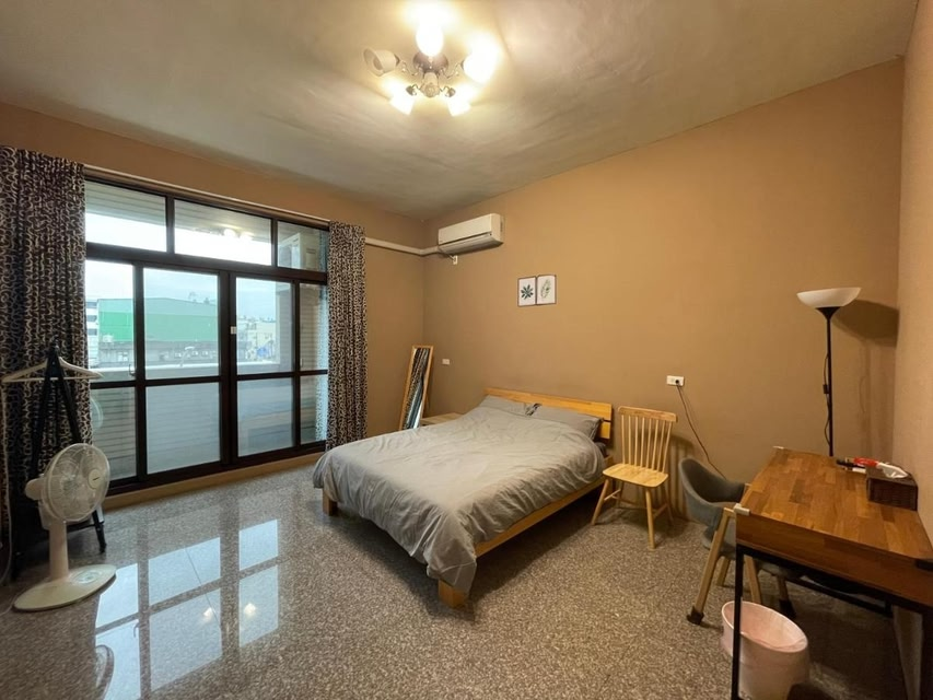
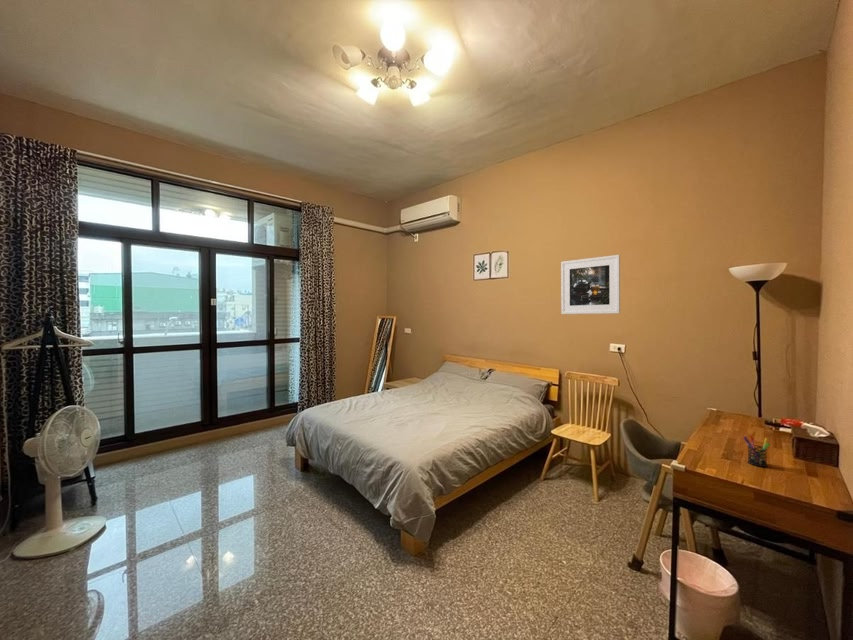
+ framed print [560,254,621,315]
+ pen holder [742,434,771,468]
